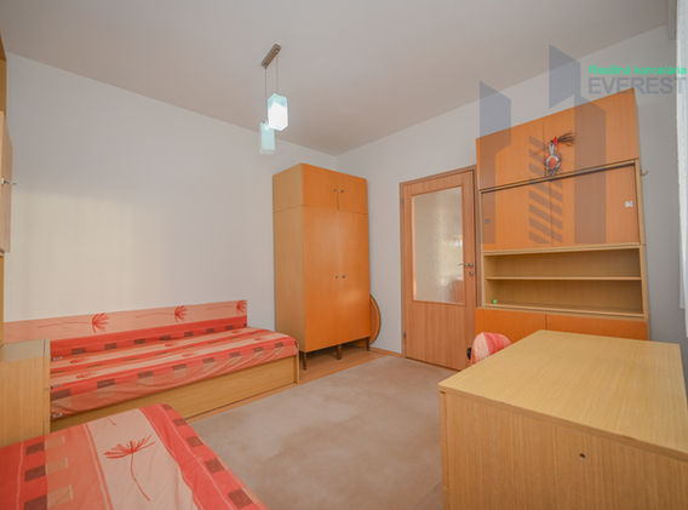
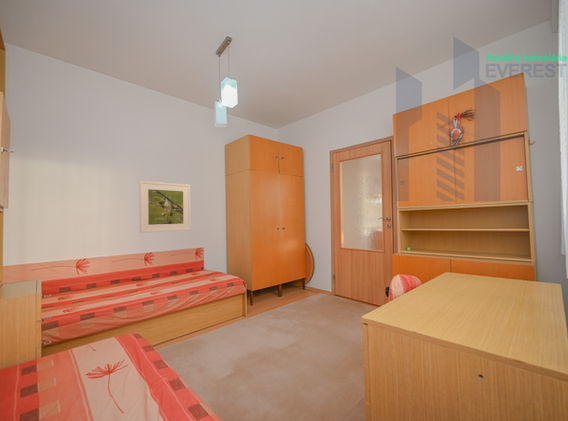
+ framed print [138,180,191,234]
